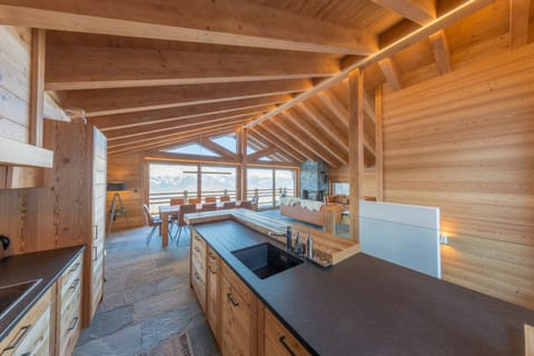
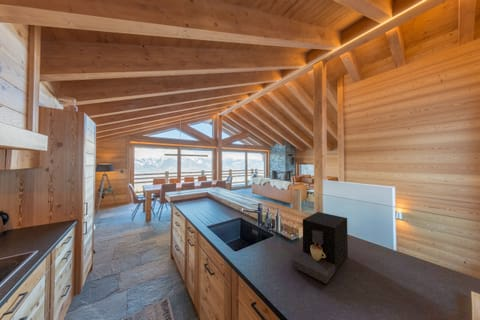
+ coffee maker [291,211,349,285]
